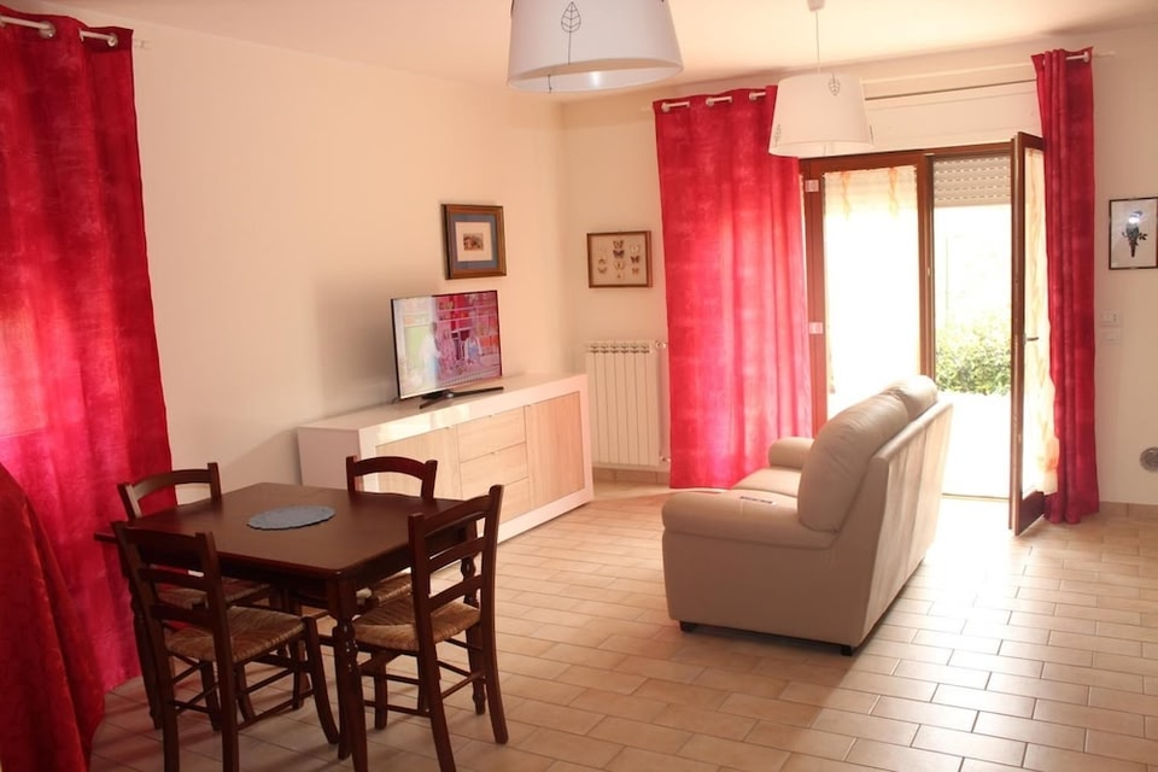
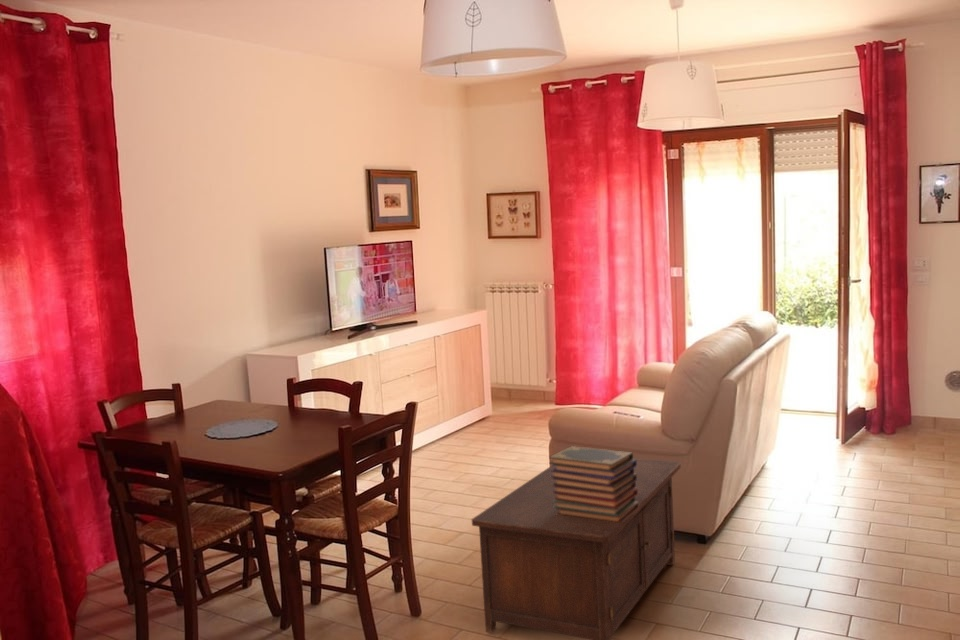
+ cabinet [471,458,681,640]
+ book stack [548,445,639,523]
